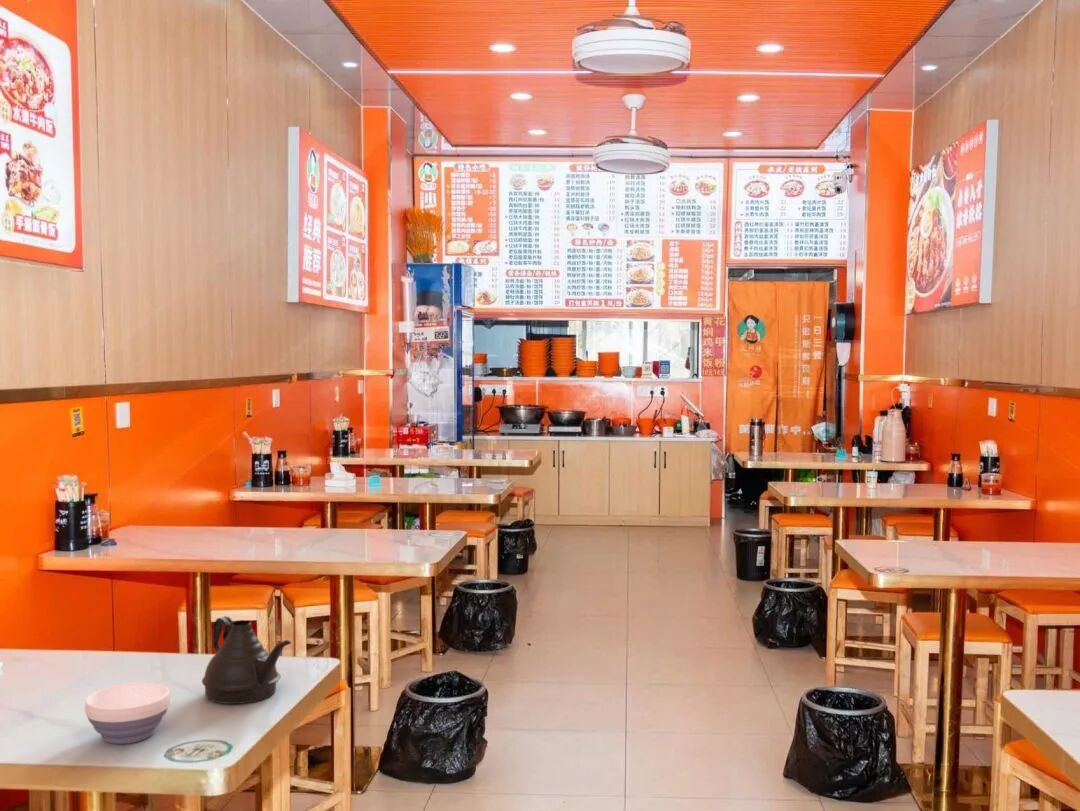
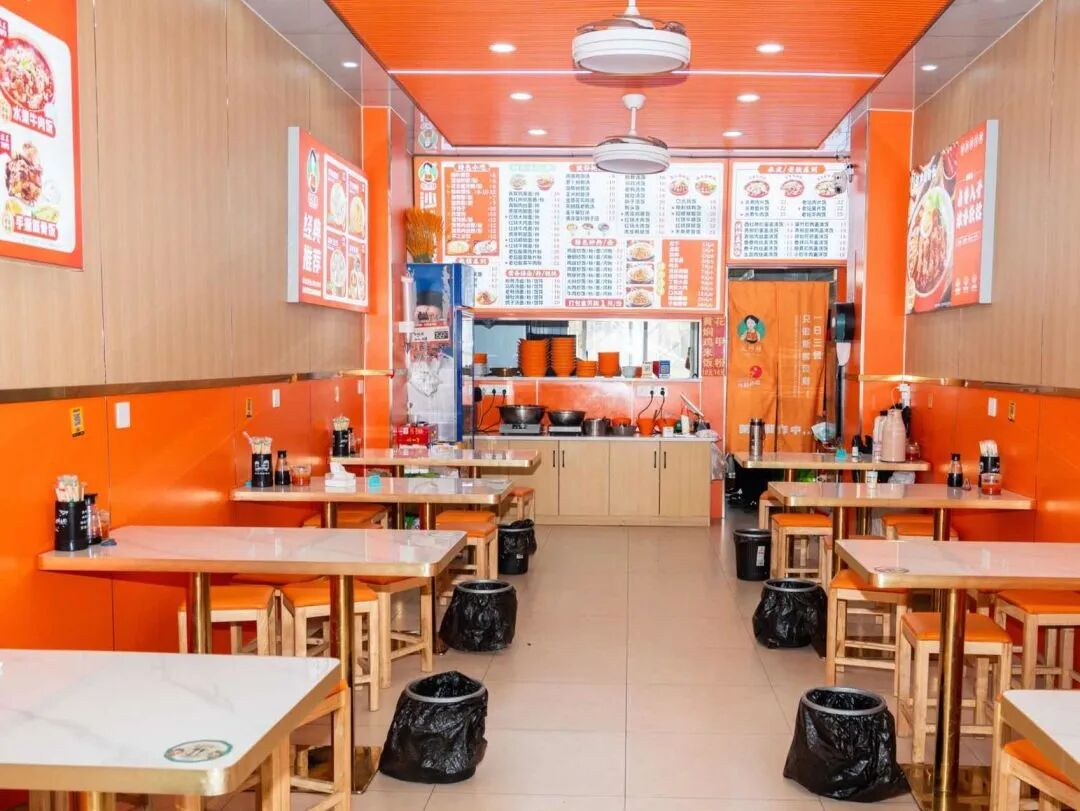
- bowl [84,682,171,745]
- teapot [201,615,292,705]
